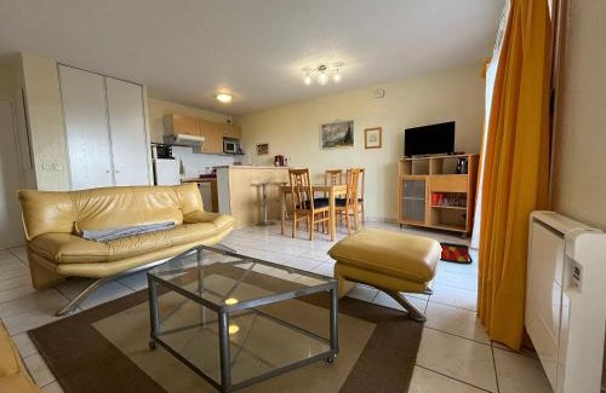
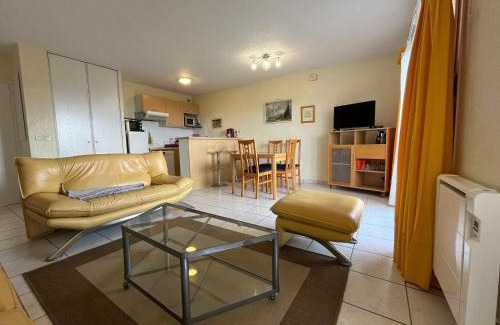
- bag [439,241,474,265]
